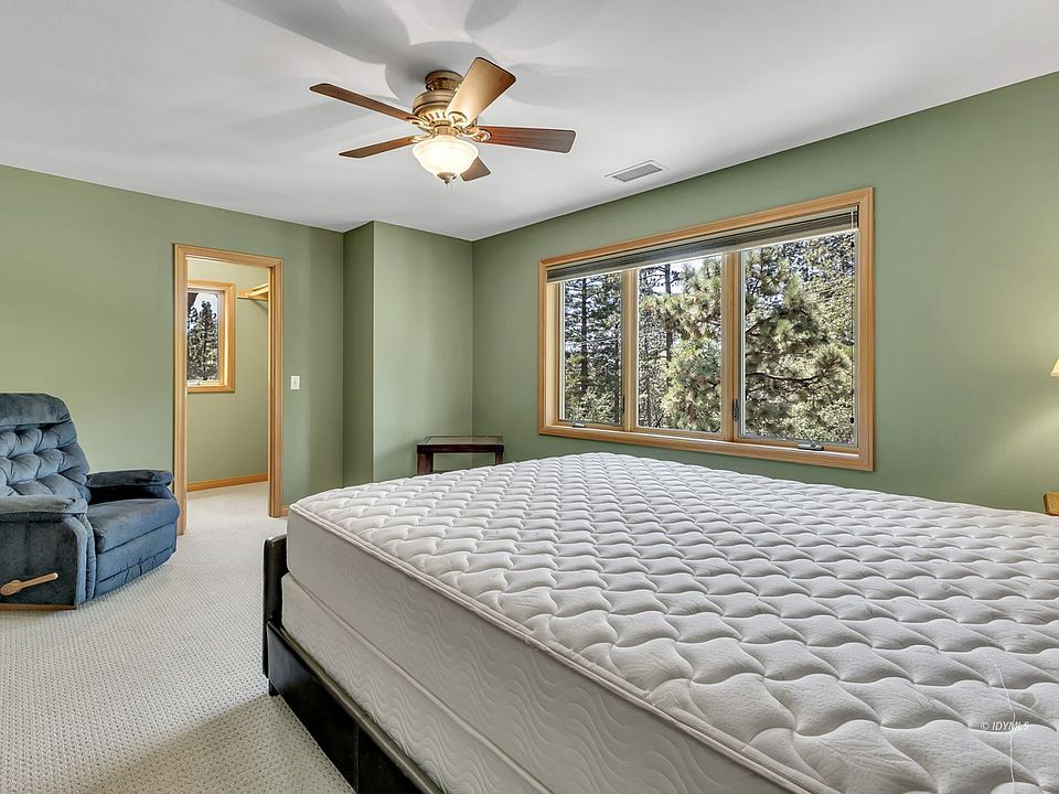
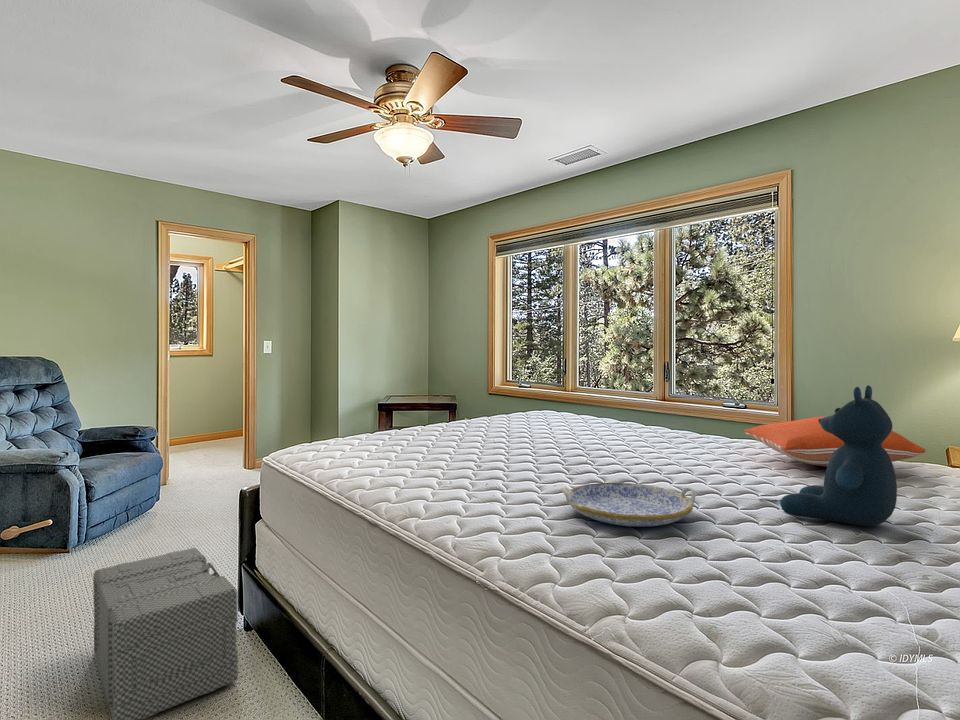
+ ottoman [92,547,239,720]
+ stuffed bear [779,384,898,527]
+ serving tray [560,482,697,528]
+ pillow [743,415,927,467]
